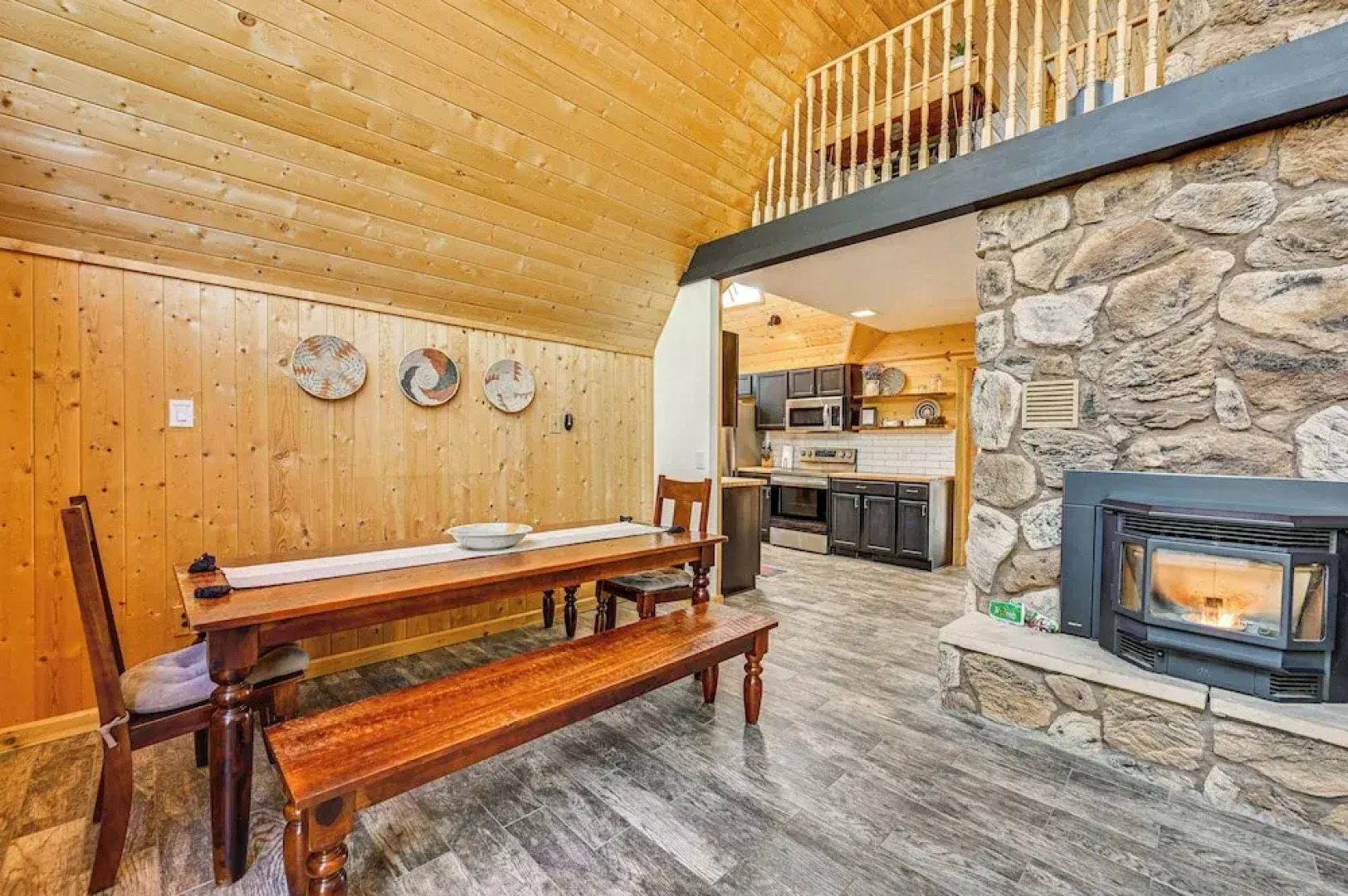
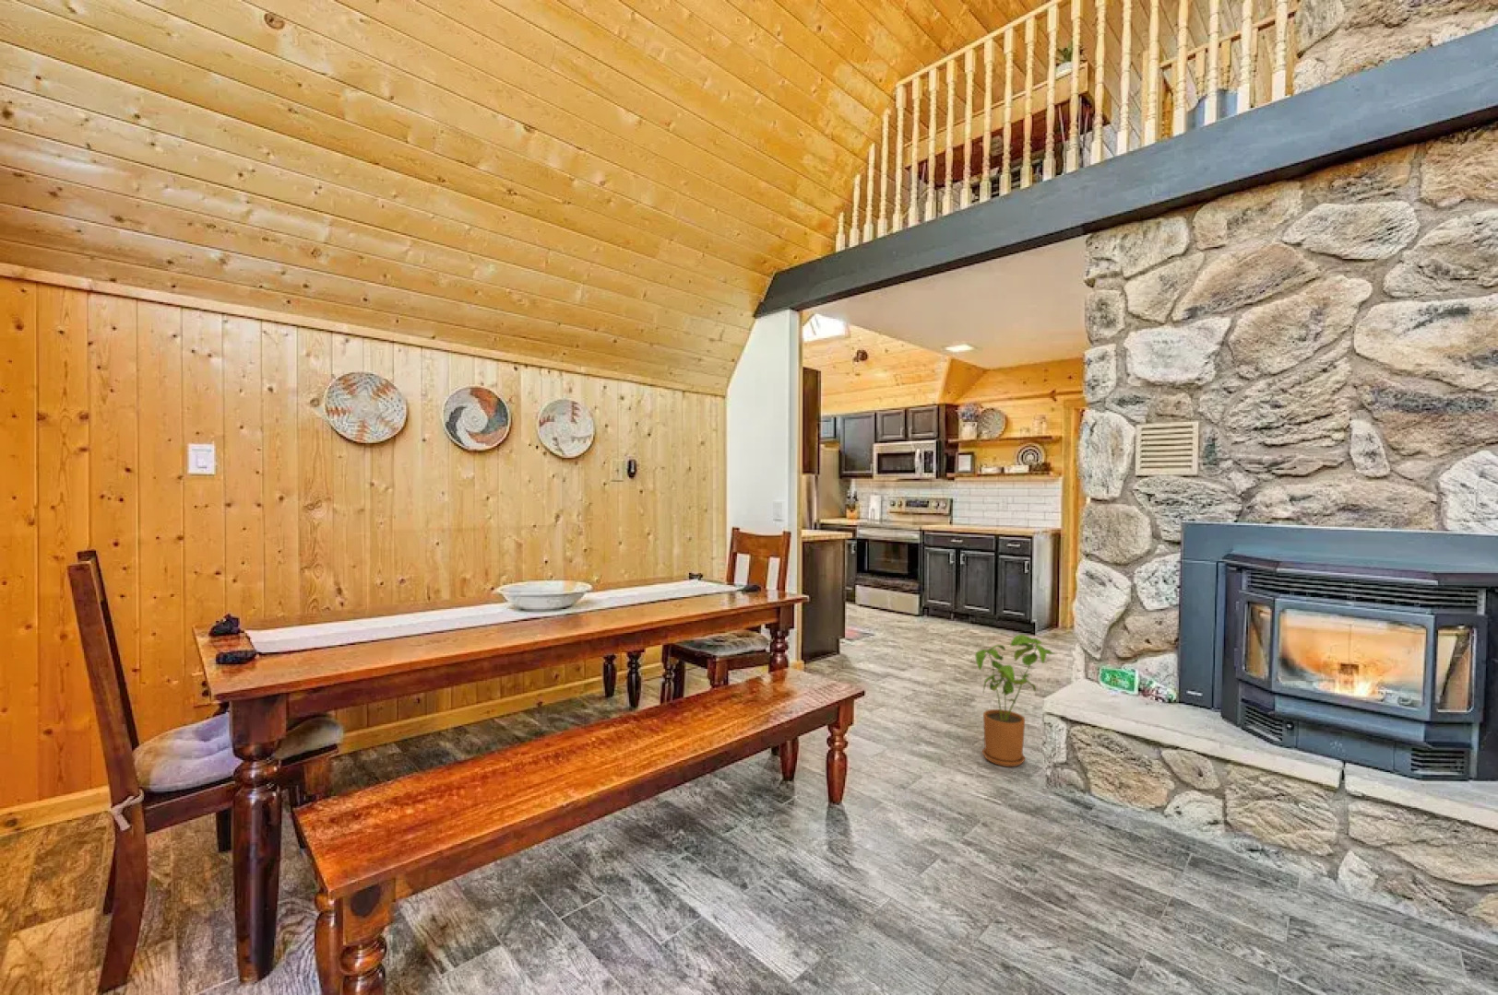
+ house plant [975,634,1058,767]
